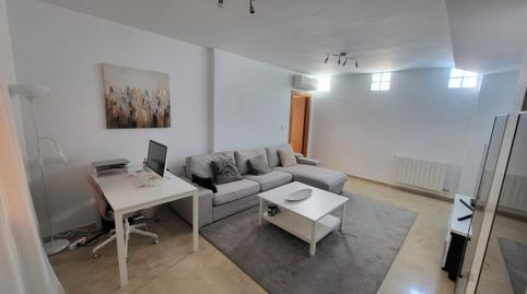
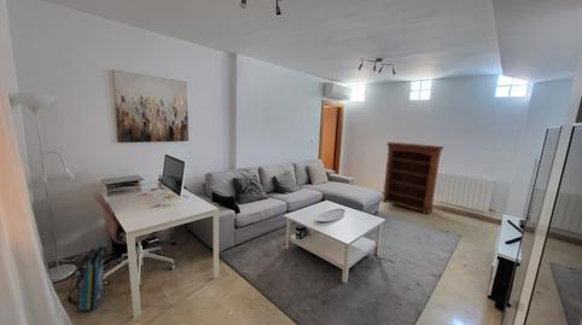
+ bookshelf [382,141,446,215]
+ tote bag [66,244,105,312]
